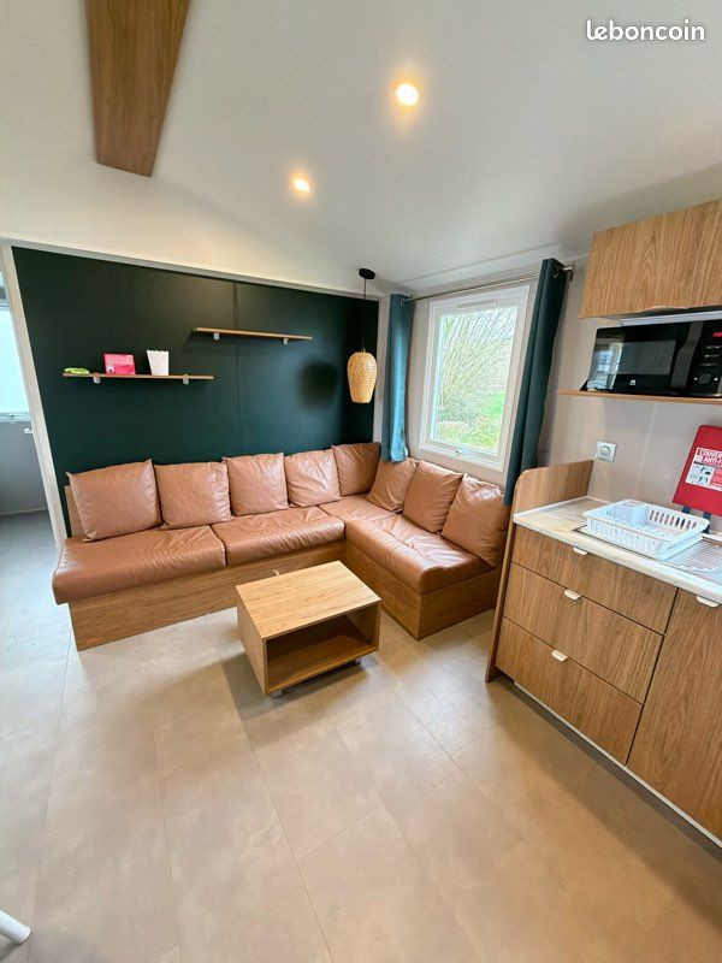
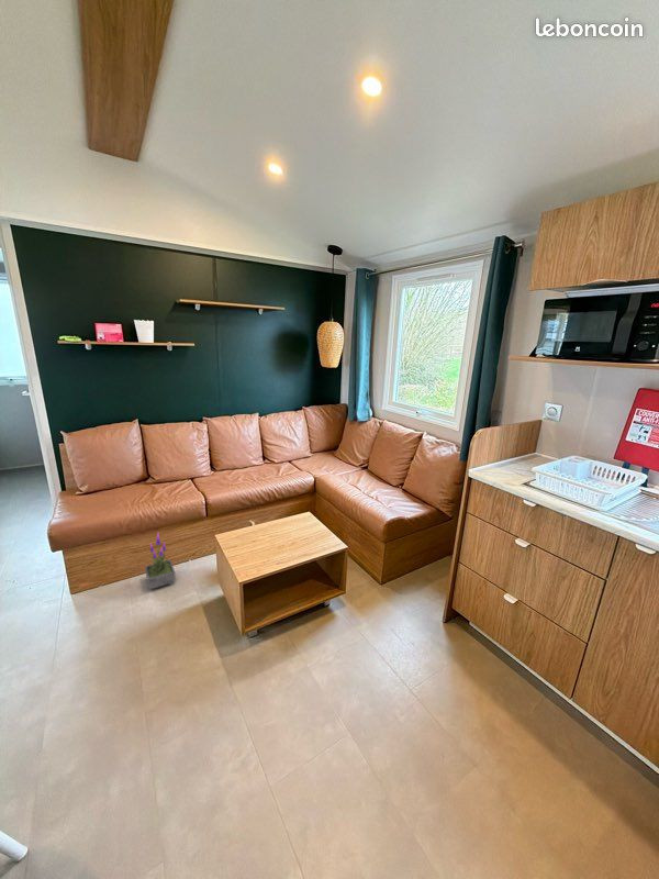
+ potted plant [144,532,177,590]
